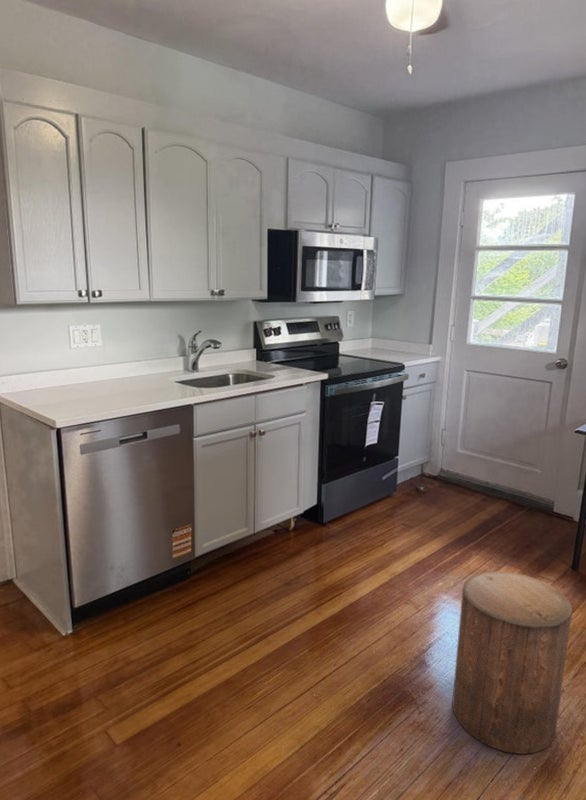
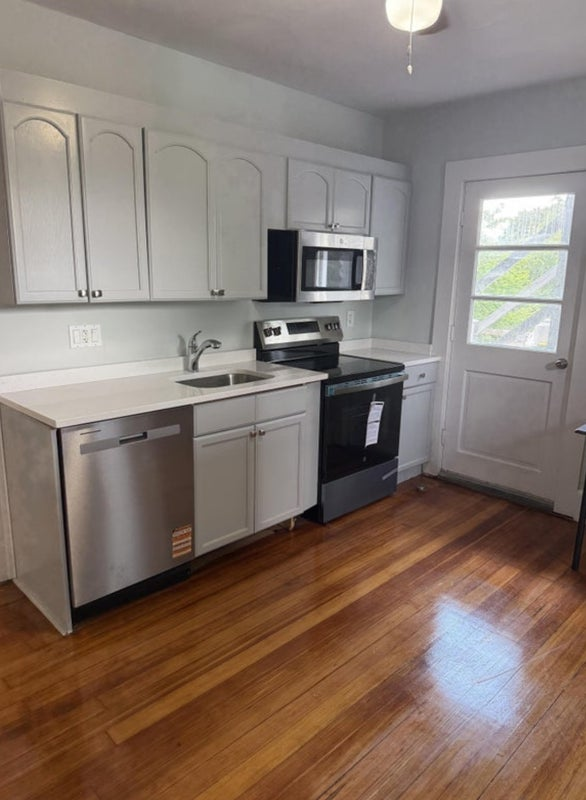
- stool [451,570,573,755]
